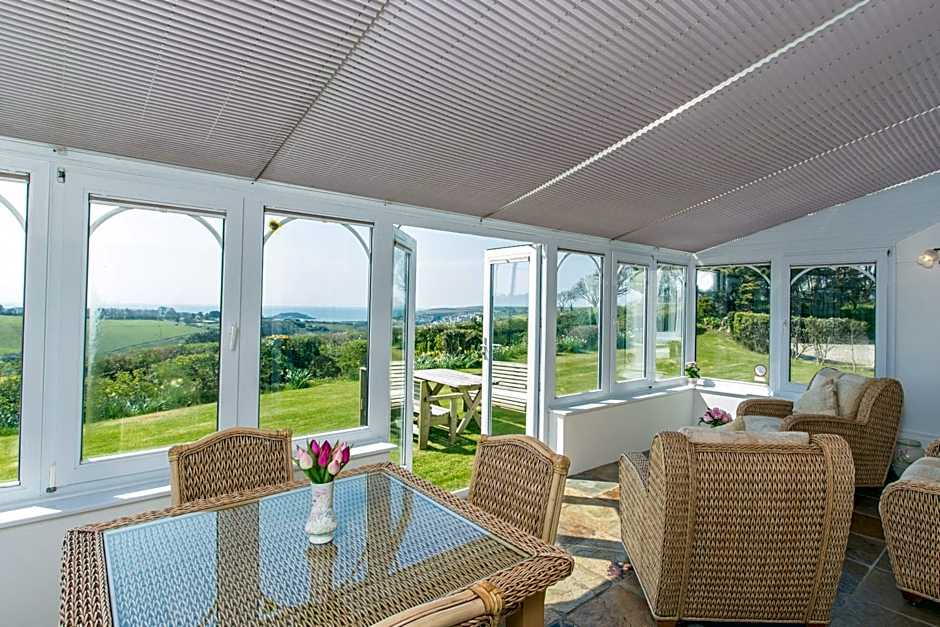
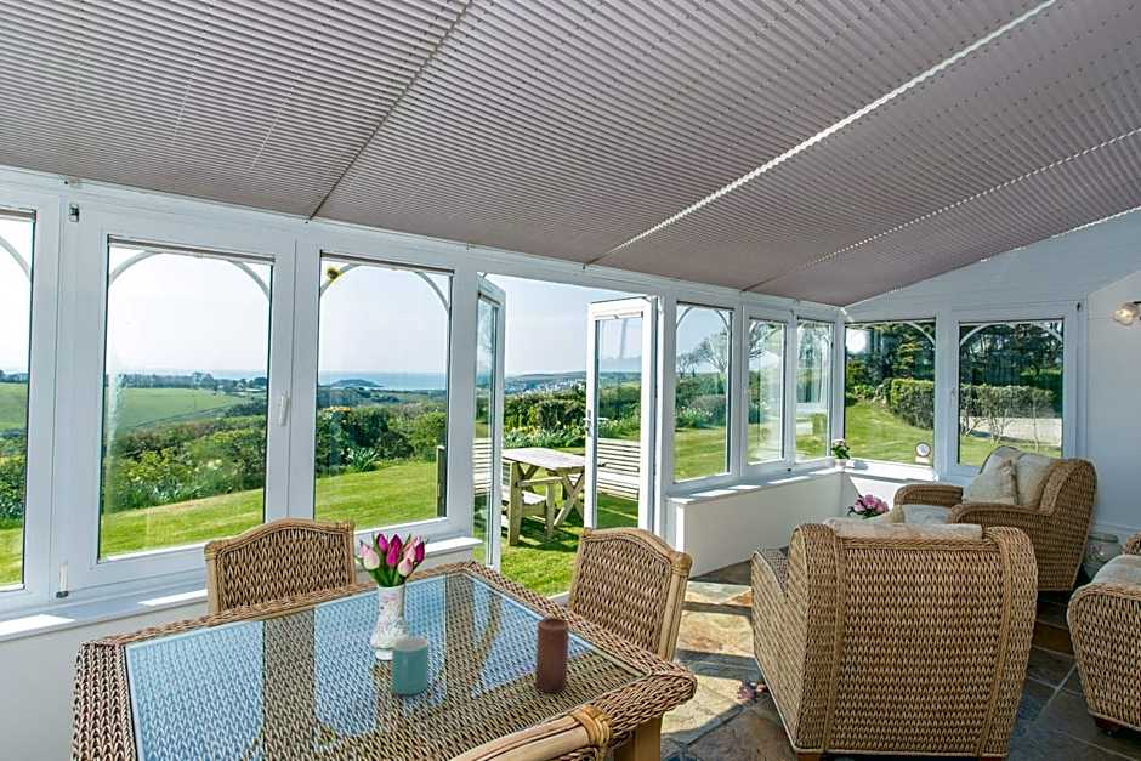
+ mug [391,636,430,695]
+ candle [534,615,569,694]
